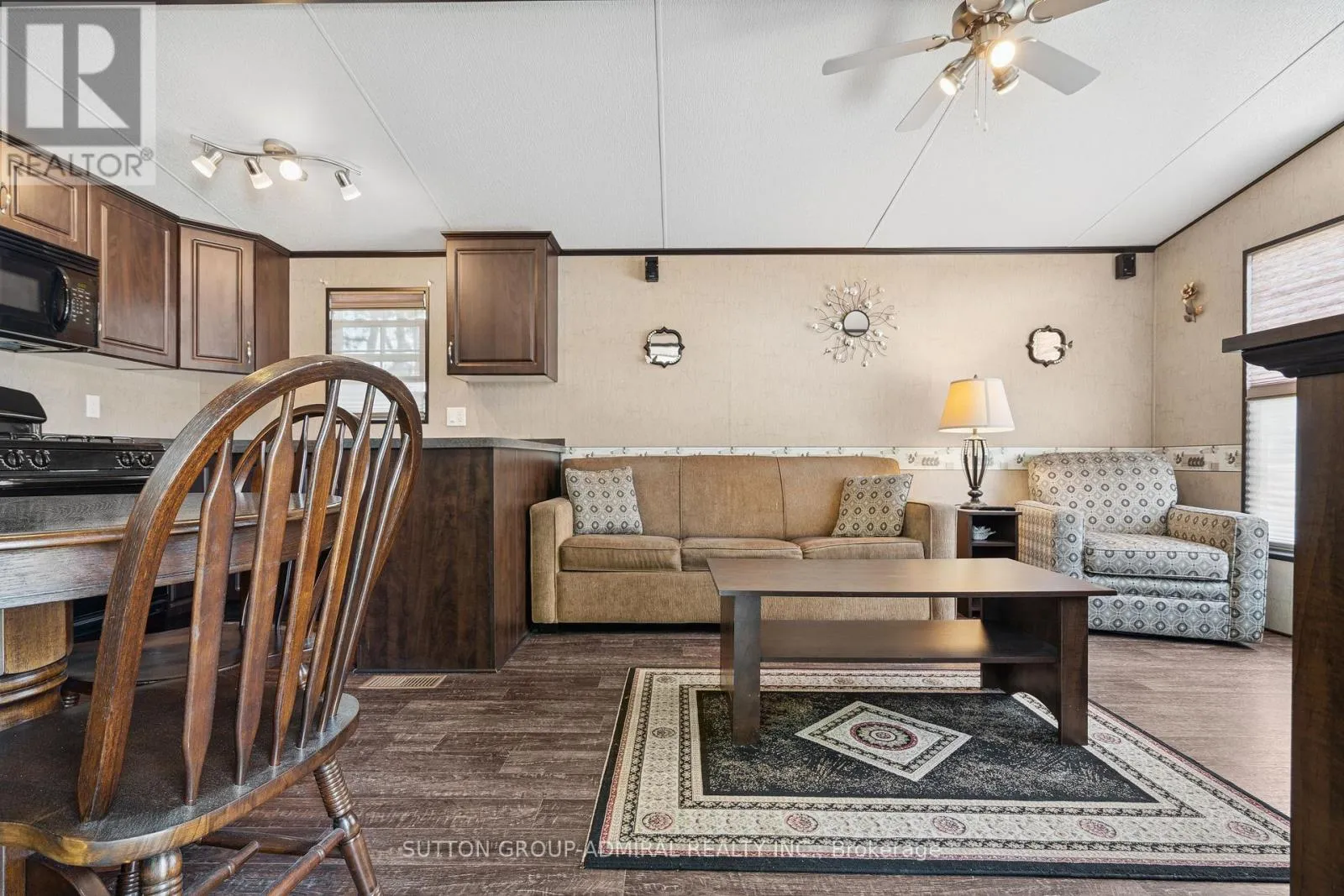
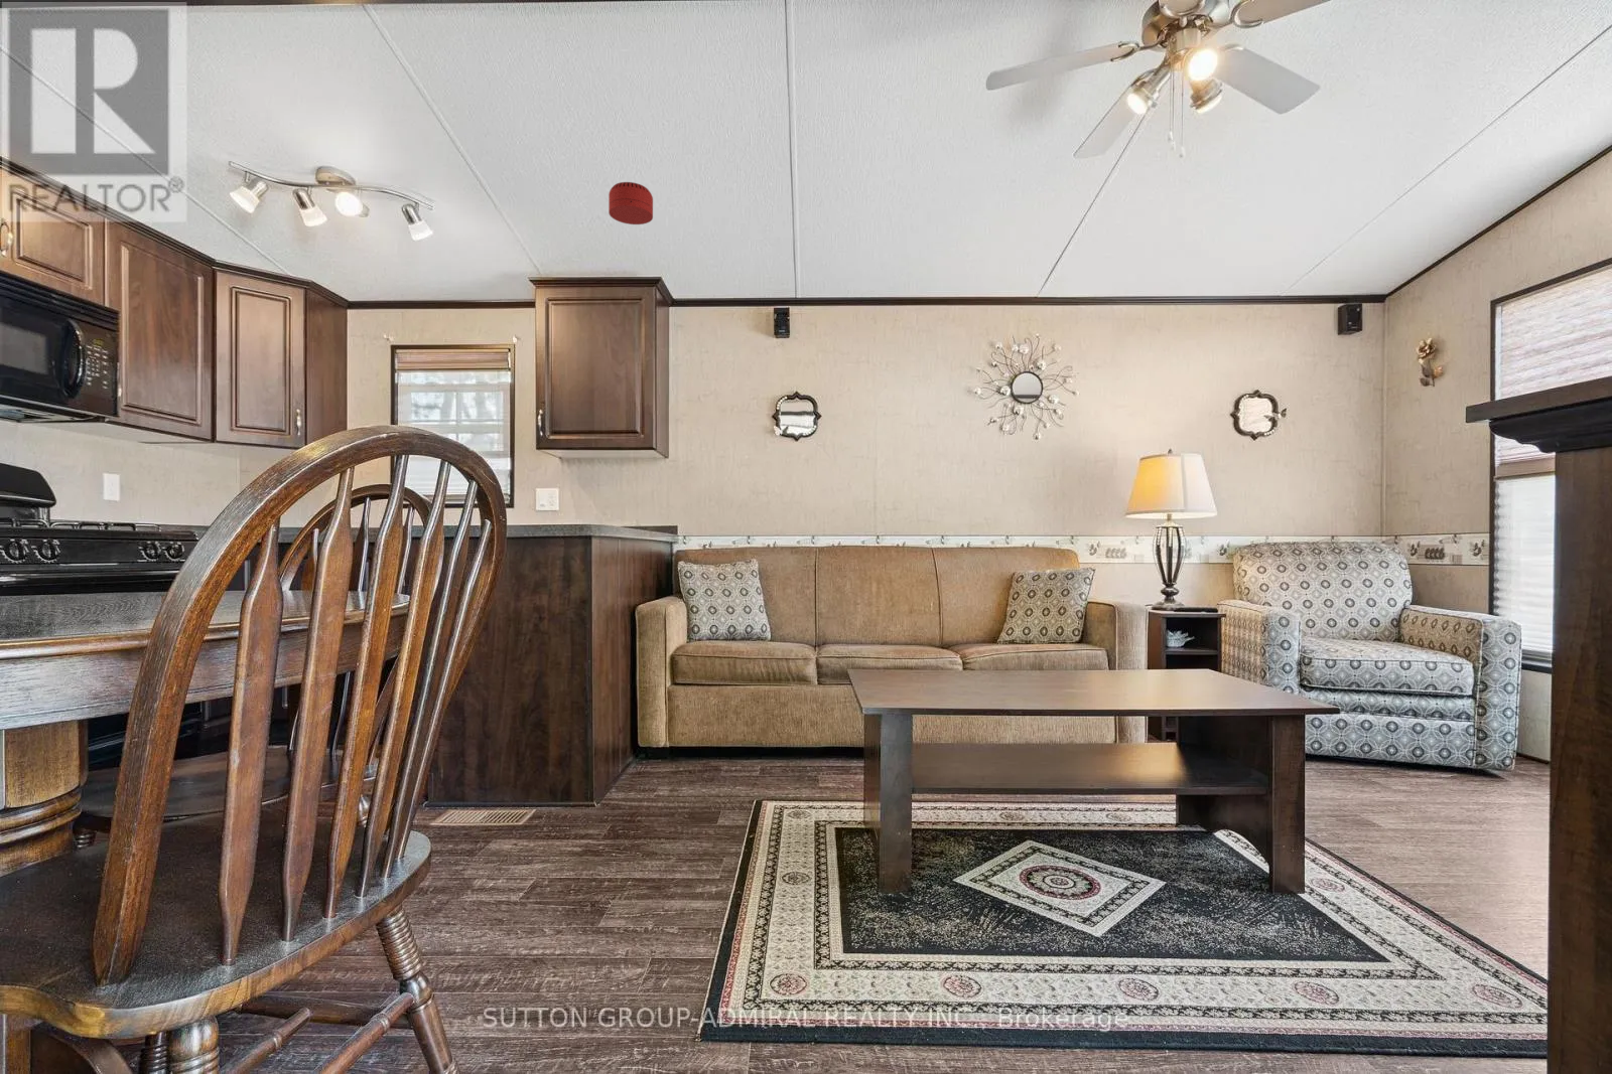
+ smoke detector [608,181,654,225]
